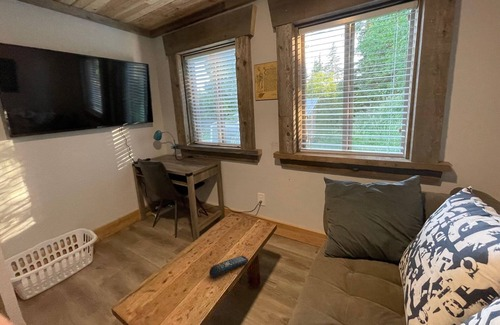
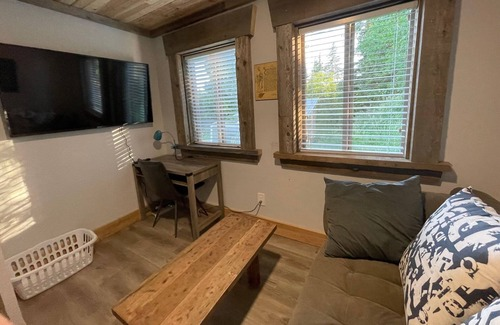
- remote control [208,255,249,280]
